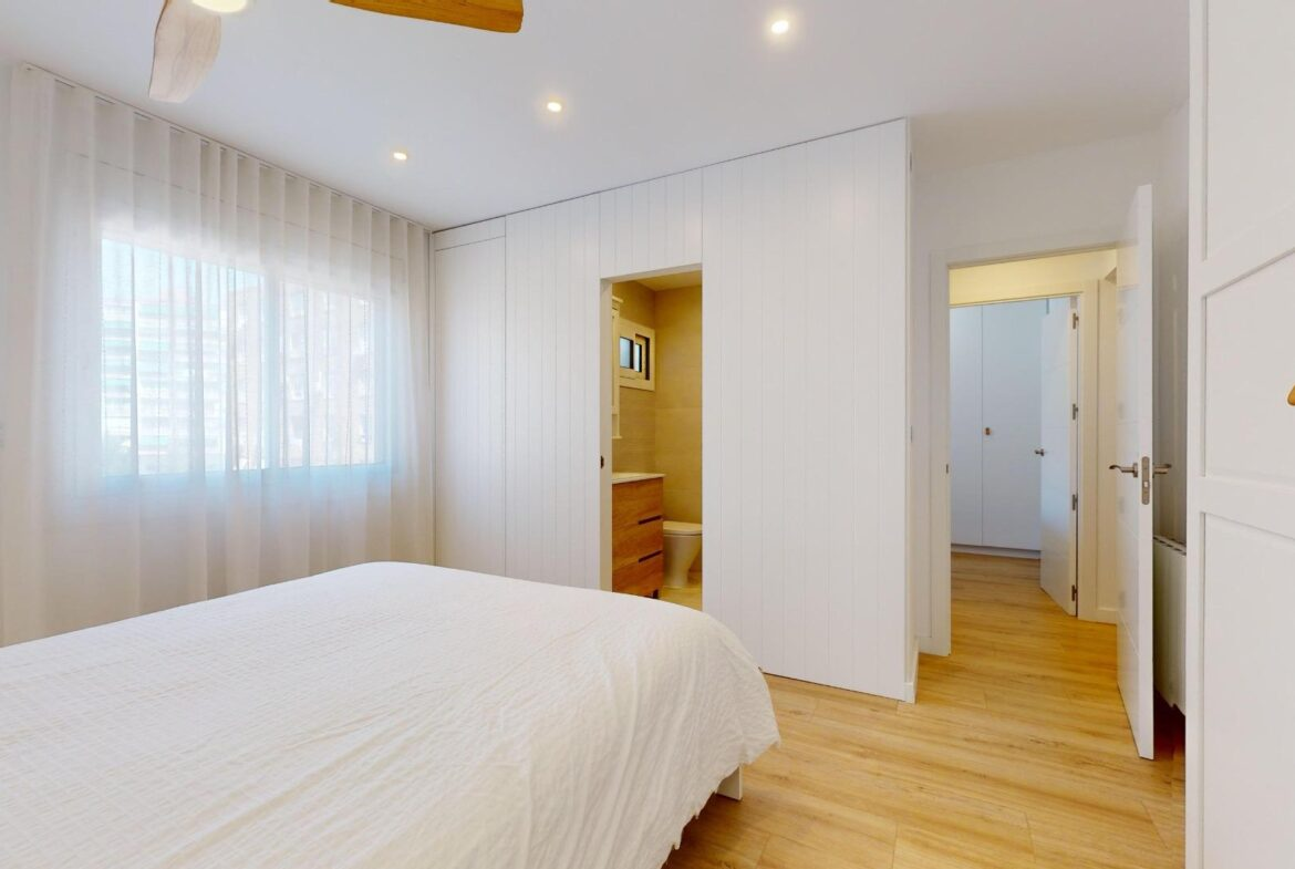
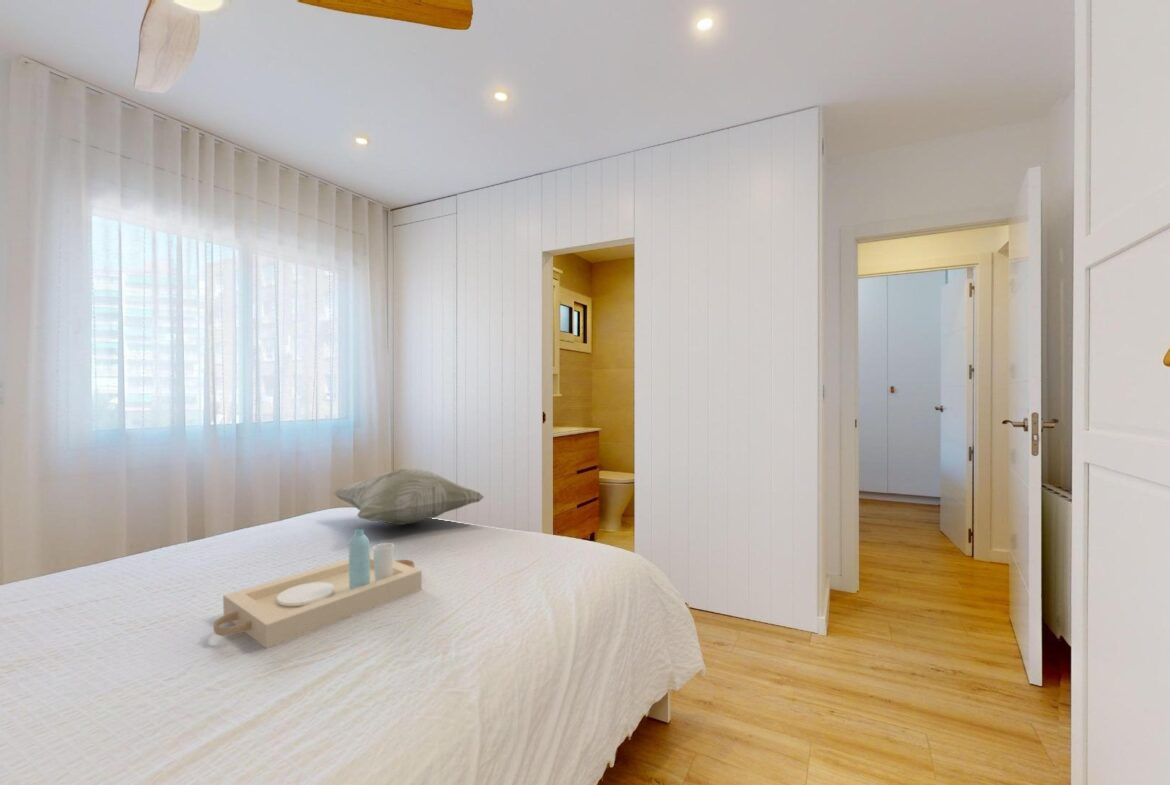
+ serving tray [213,528,423,649]
+ decorative pillow [332,468,485,526]
